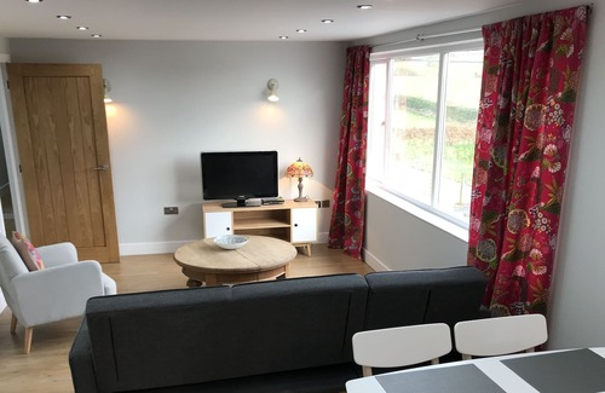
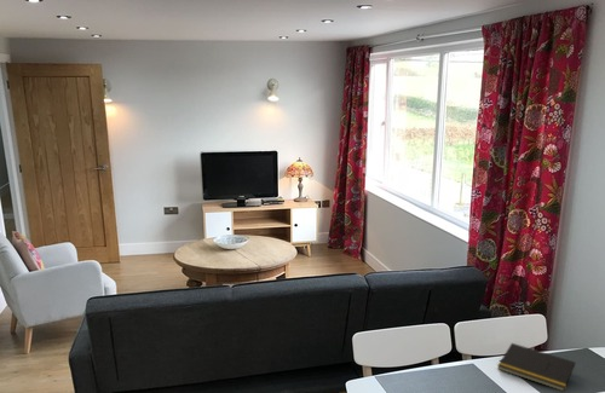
+ notepad [496,342,577,393]
